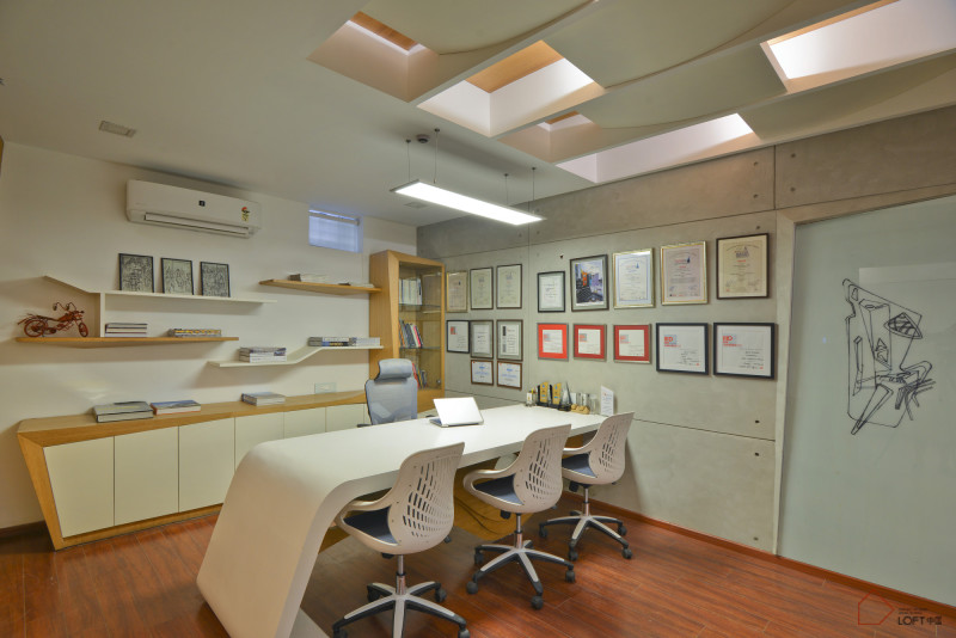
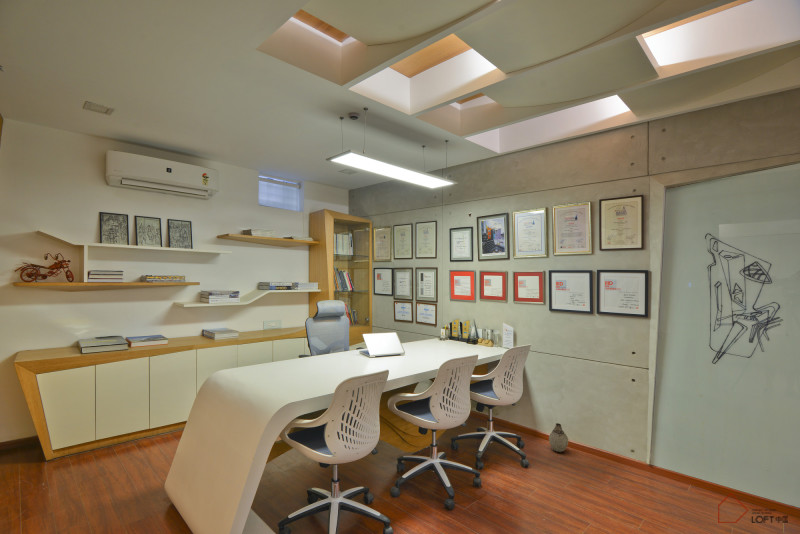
+ vase [548,422,569,453]
